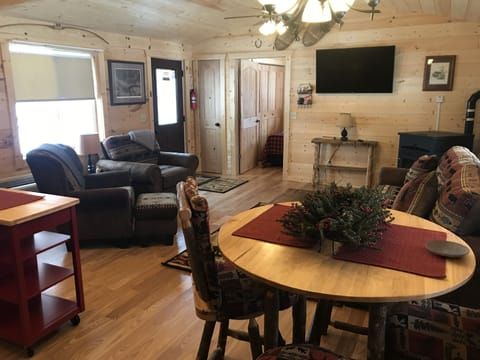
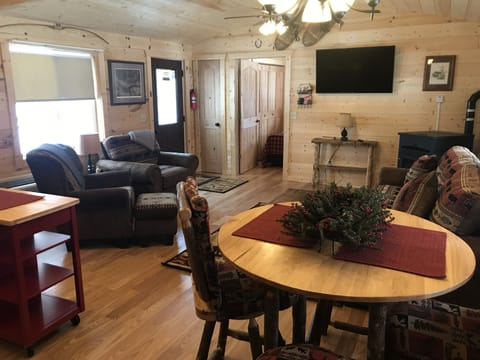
- plate [424,239,471,258]
